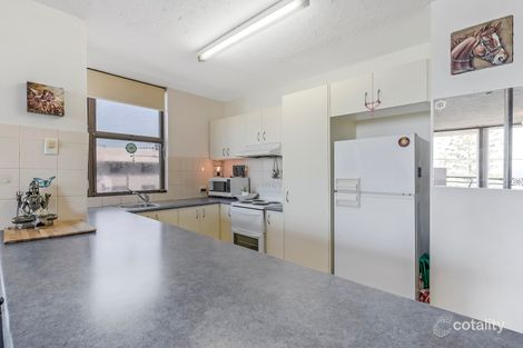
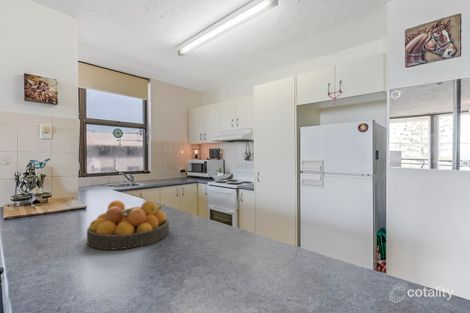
+ fruit bowl [86,199,170,251]
